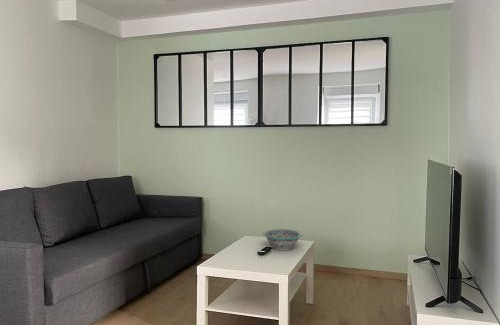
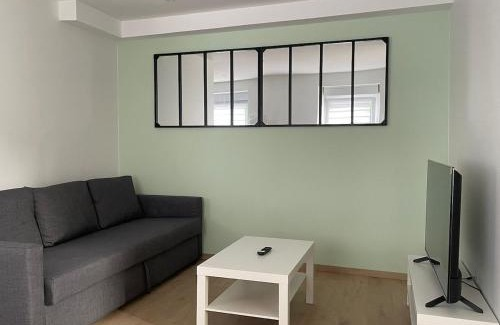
- decorative bowl [262,228,304,251]
